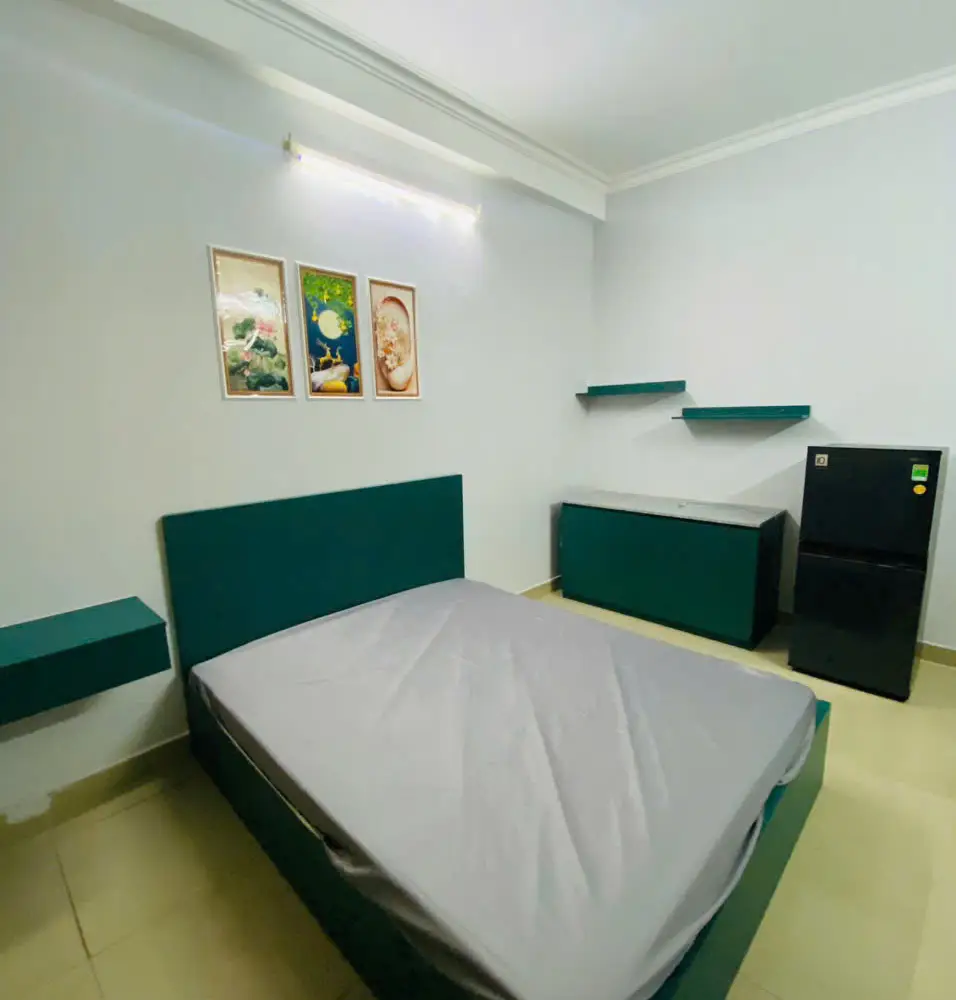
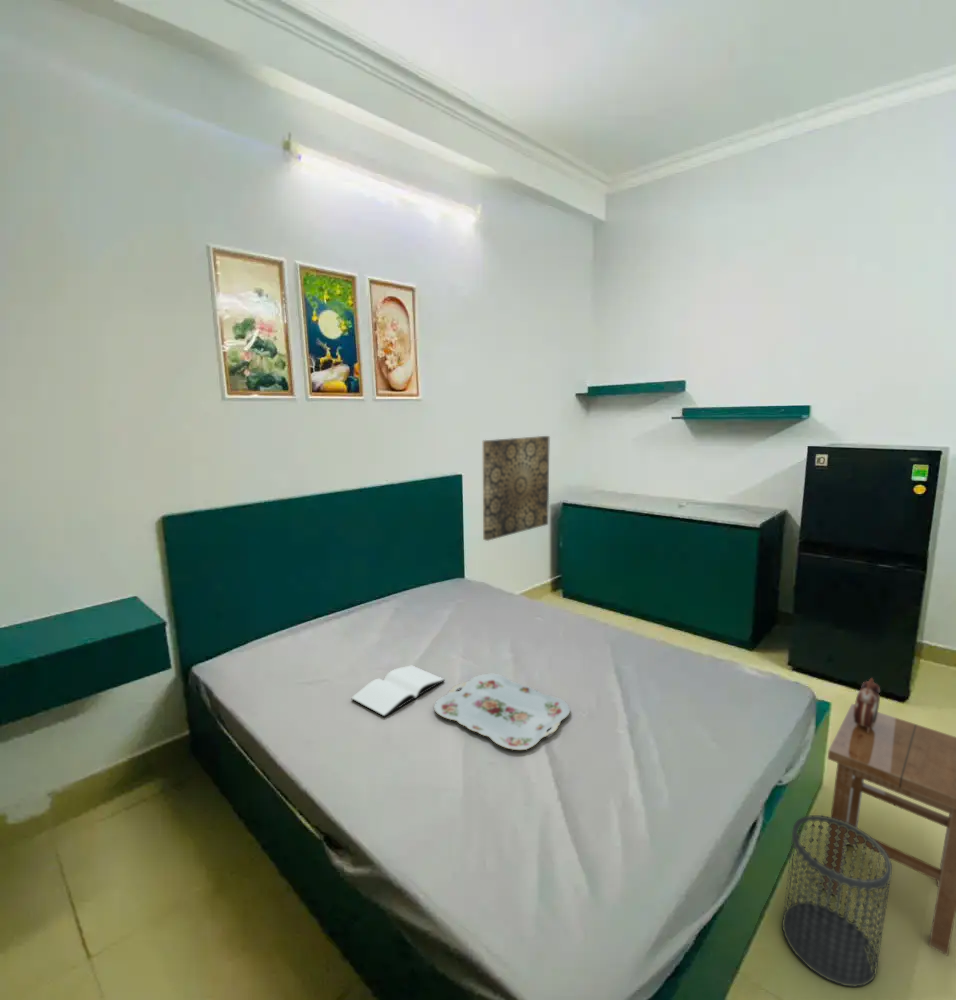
+ stool [823,703,956,957]
+ alarm clock [854,677,881,733]
+ wall art [482,435,551,542]
+ wastebasket [781,814,893,988]
+ serving tray [433,673,571,751]
+ book [351,665,445,718]
